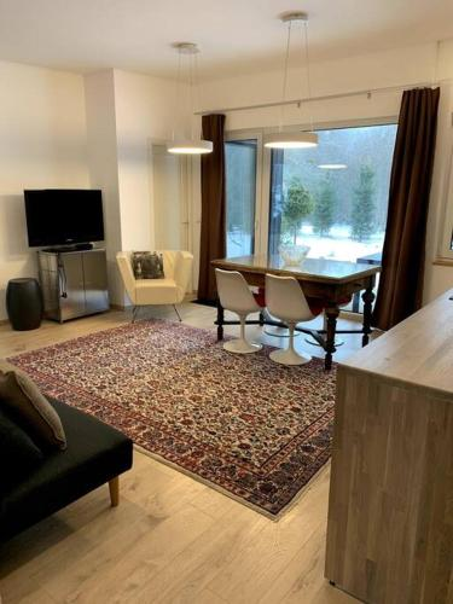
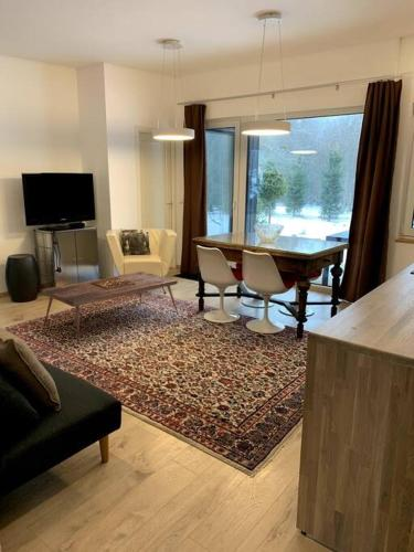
+ coffee table [40,270,179,346]
